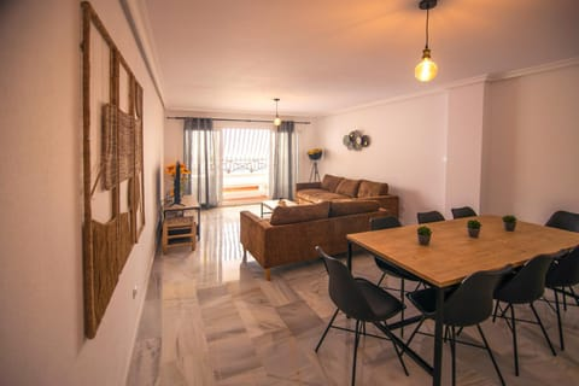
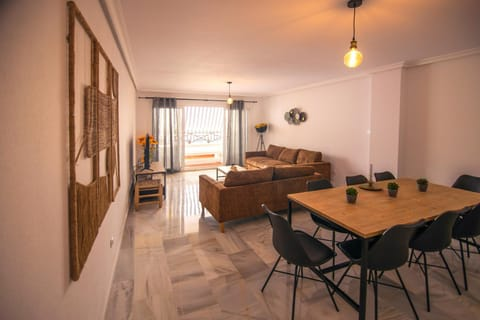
+ candle holder [358,163,384,191]
